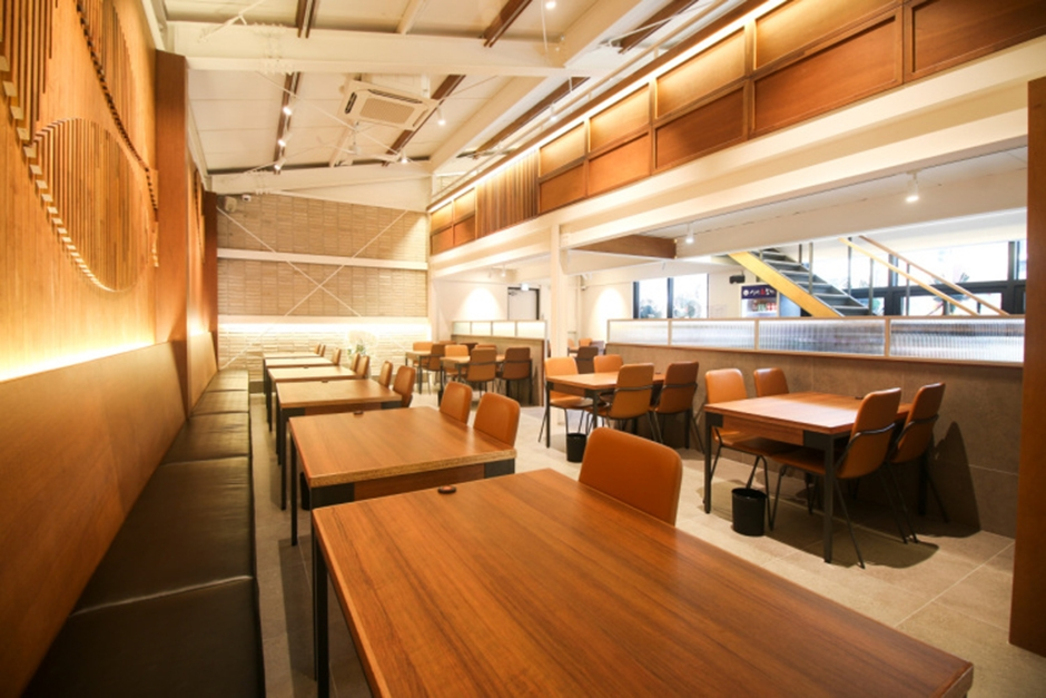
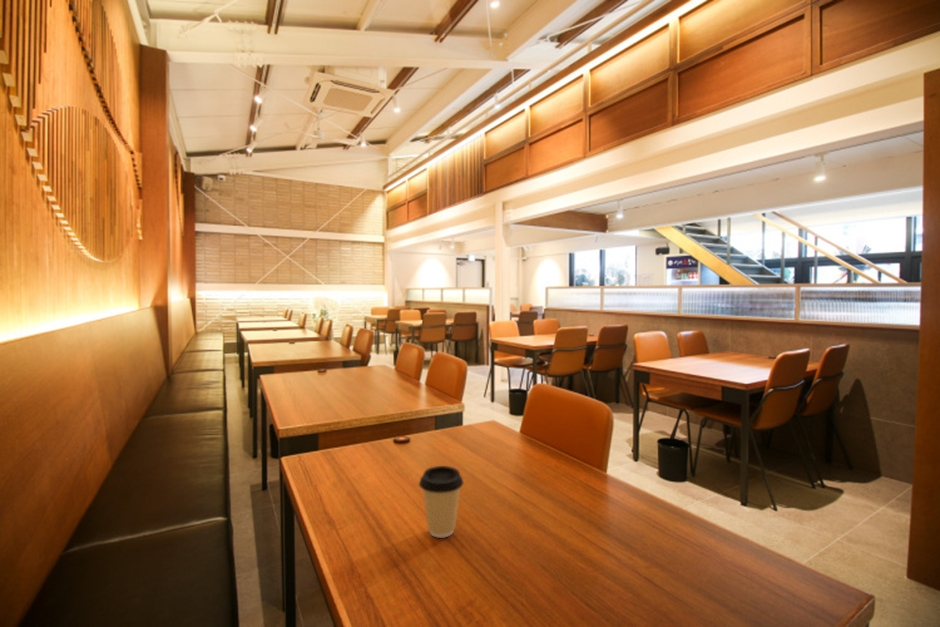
+ coffee cup [418,465,465,539]
